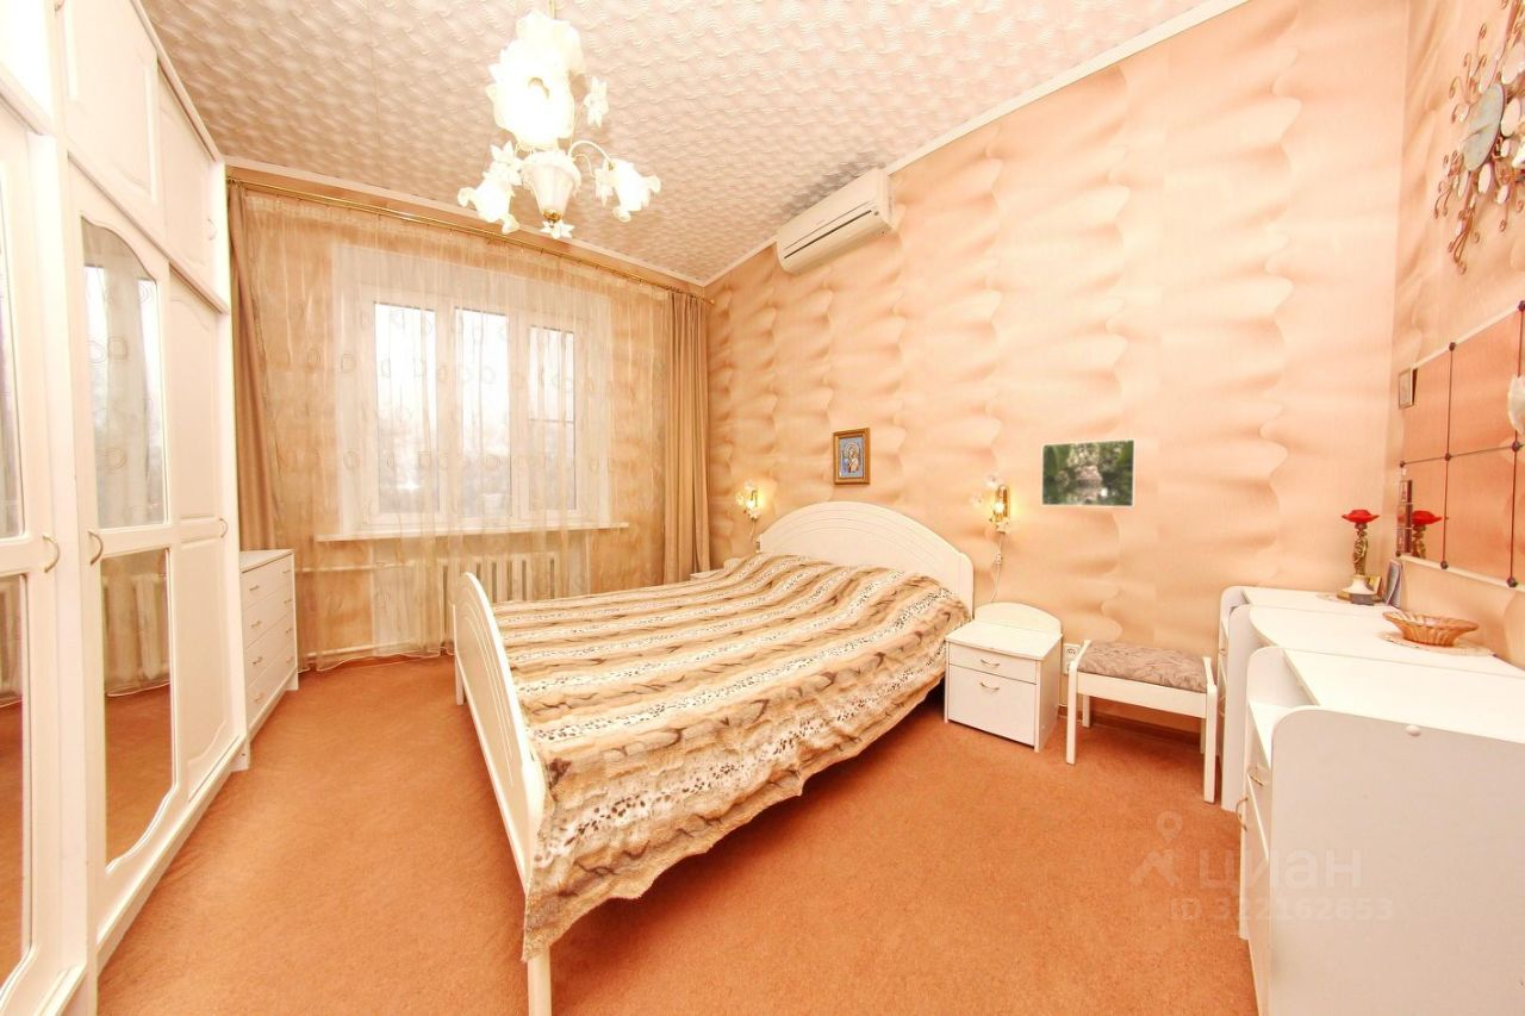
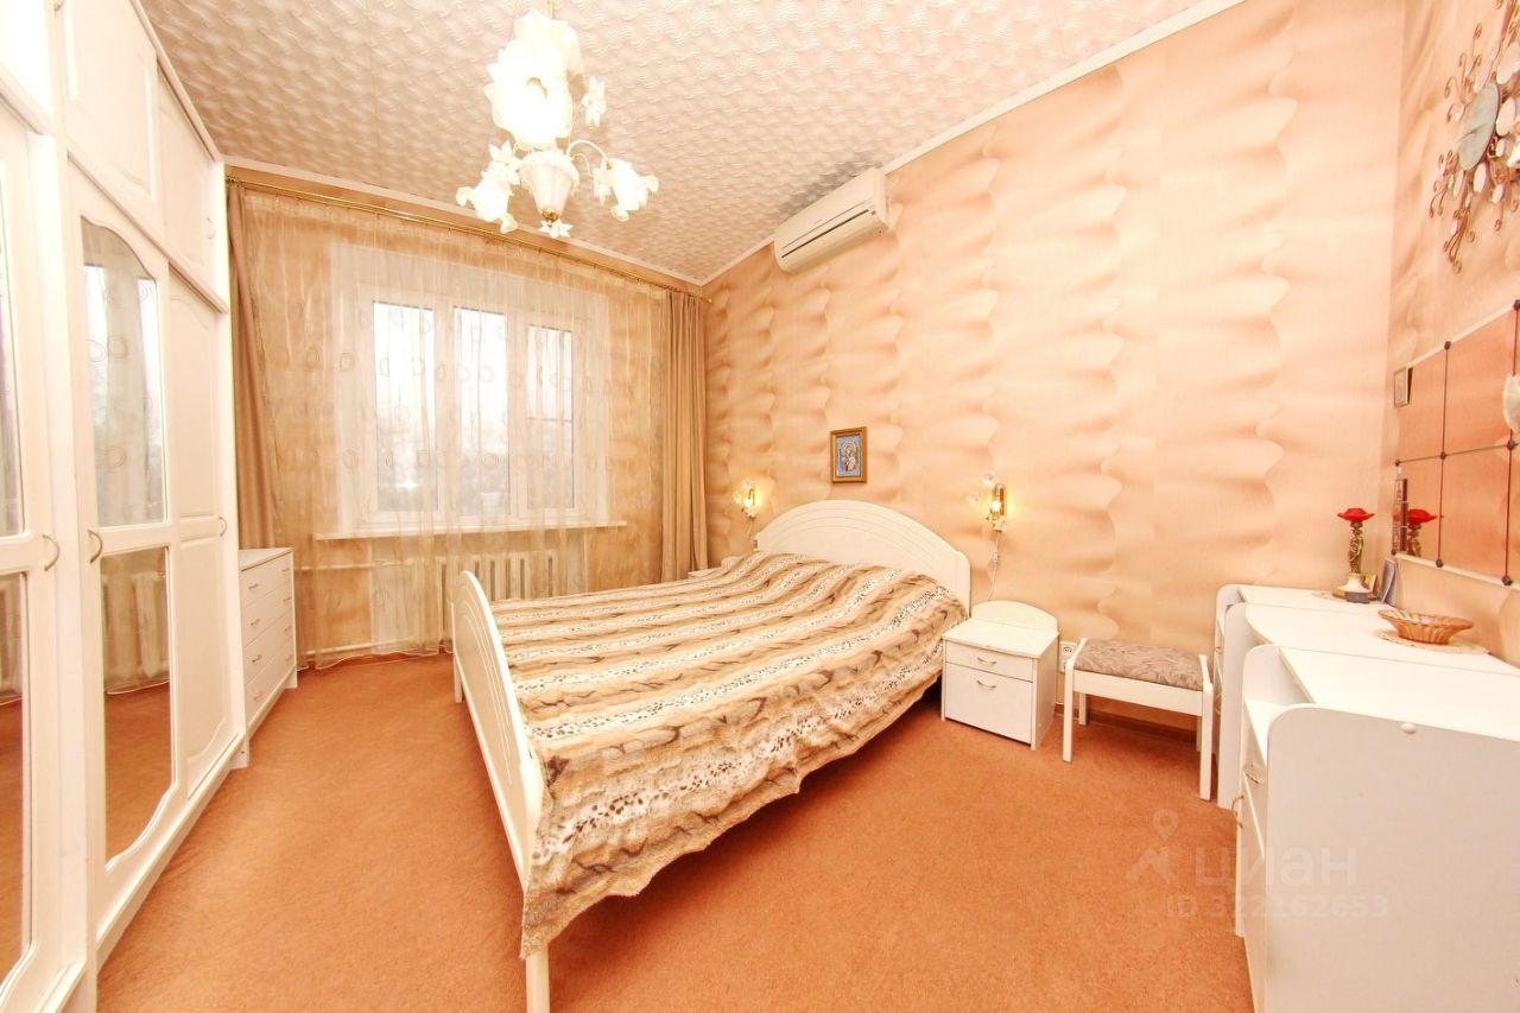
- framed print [1040,438,1138,509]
